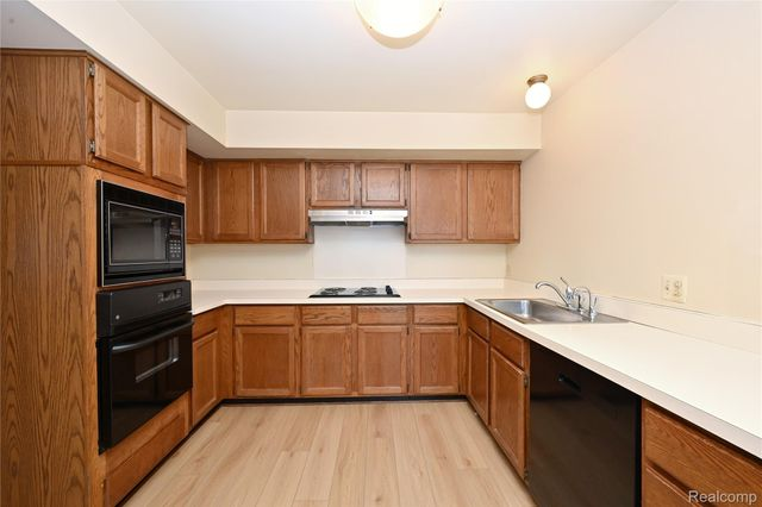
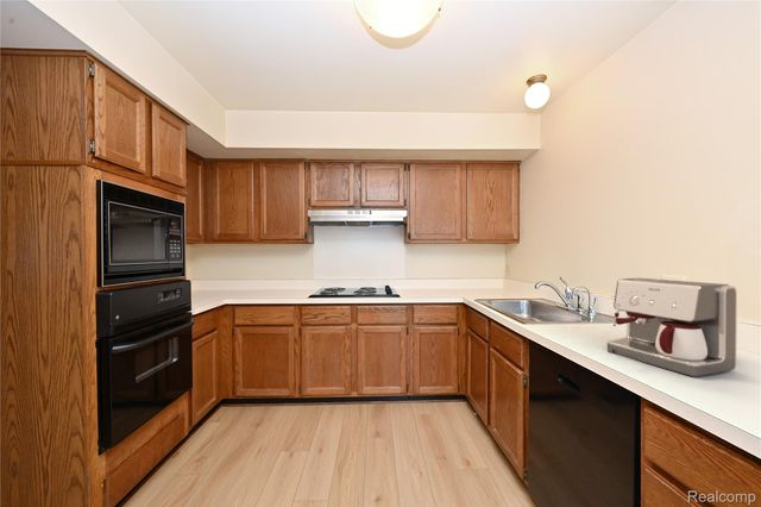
+ coffee maker [606,277,738,378]
